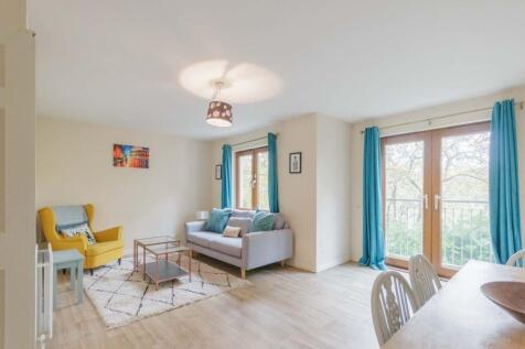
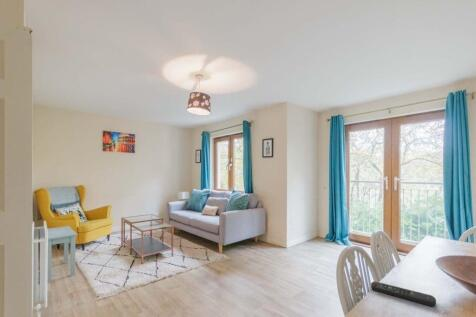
+ remote control [370,281,437,307]
